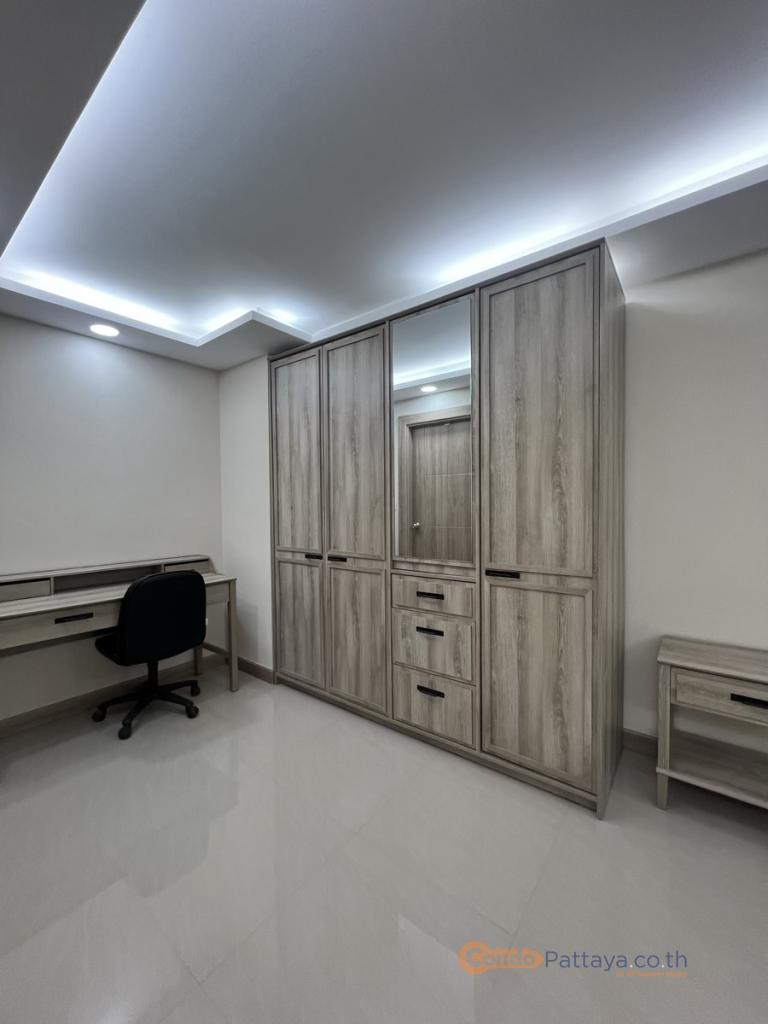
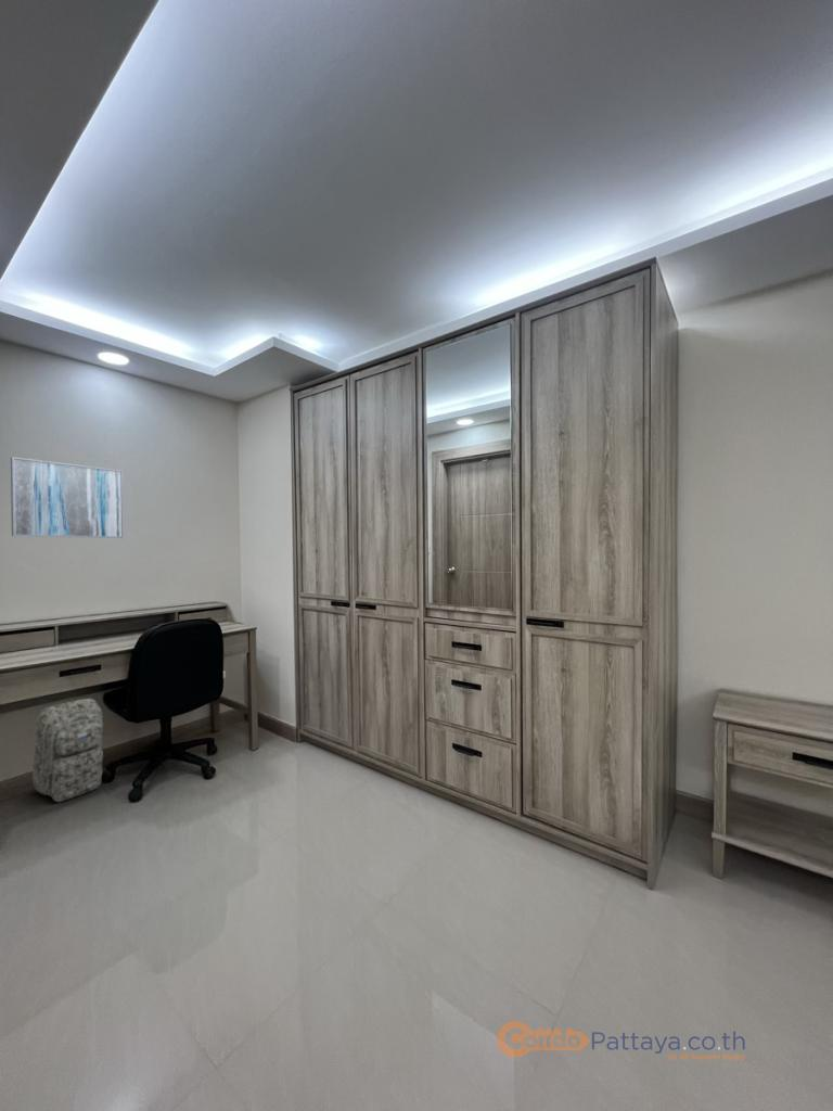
+ wall art [10,456,125,539]
+ backpack [31,698,104,803]
